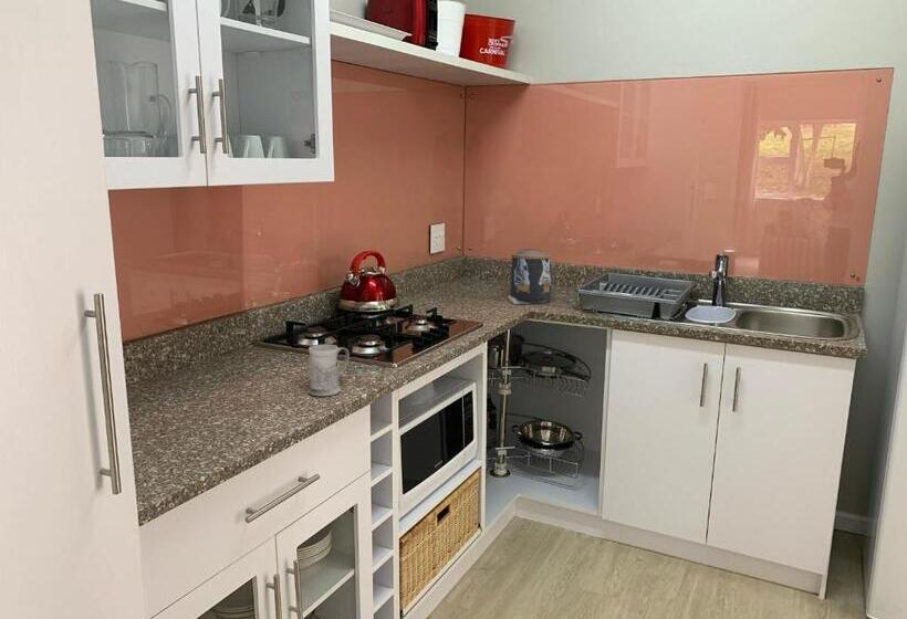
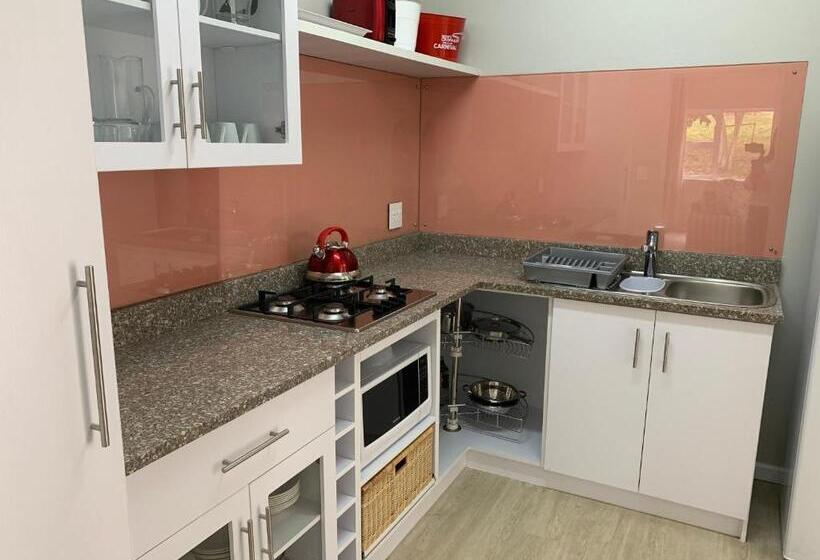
- canister [507,248,552,305]
- mug [307,344,351,397]
